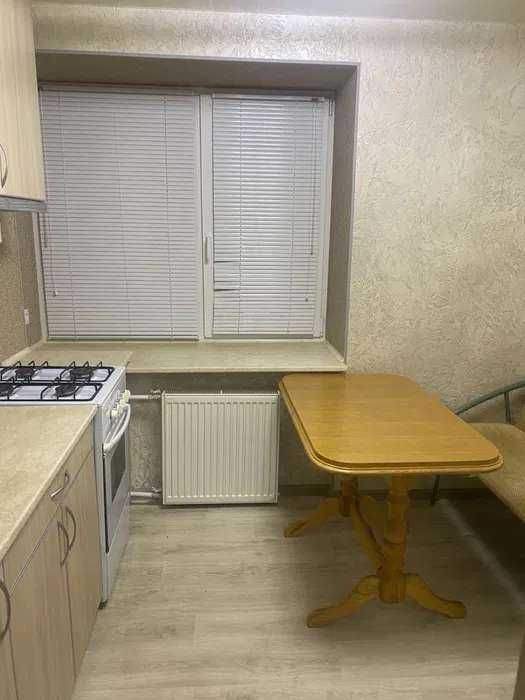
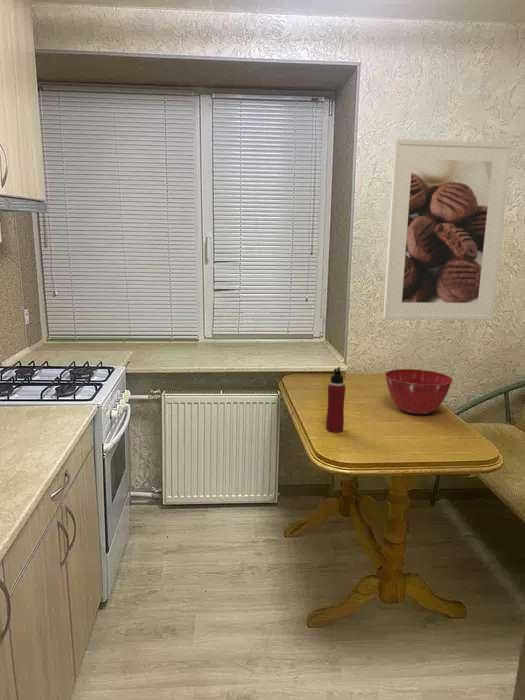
+ mixing bowl [384,368,454,415]
+ water bottle [325,366,346,433]
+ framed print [382,138,513,321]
